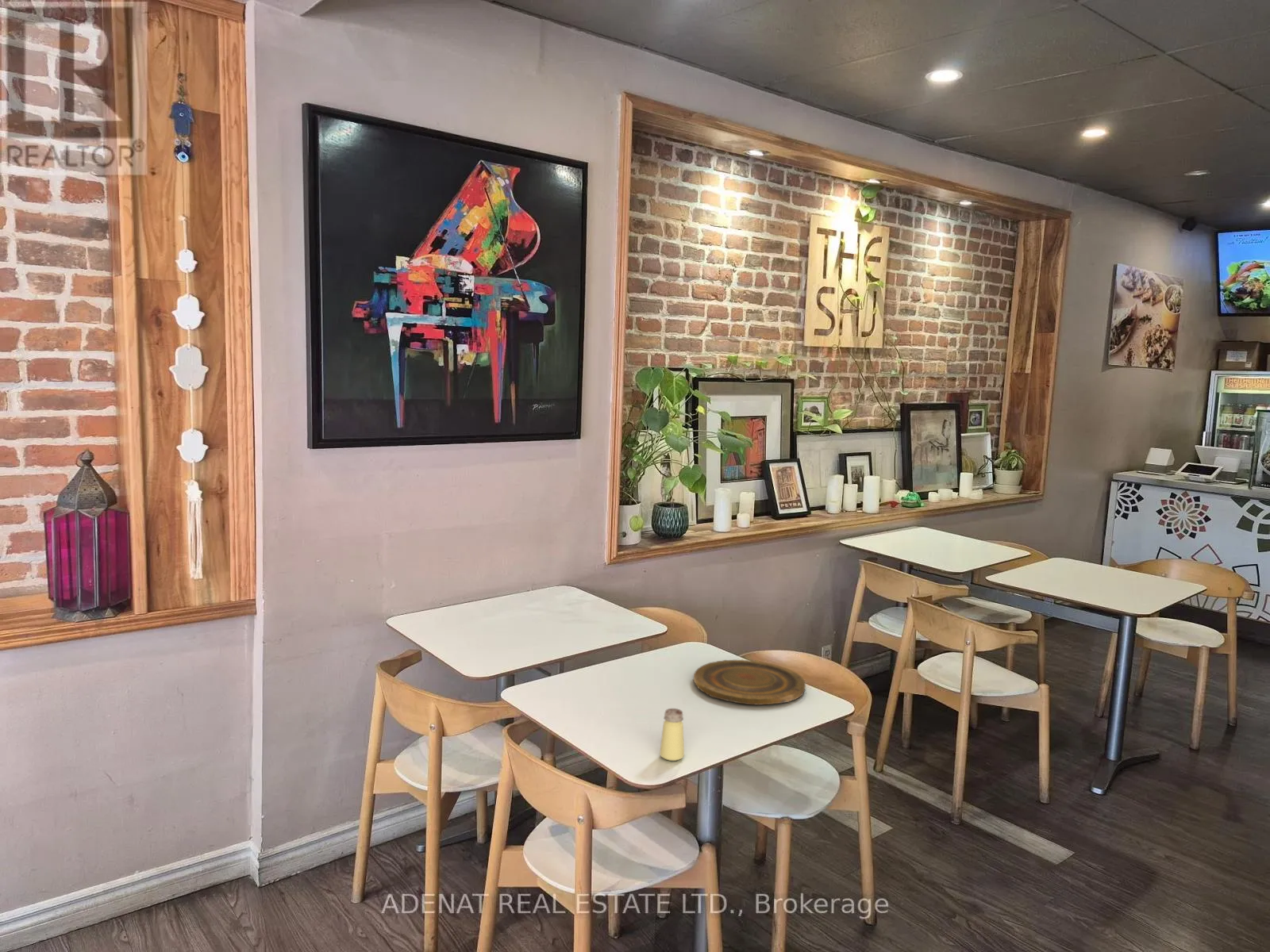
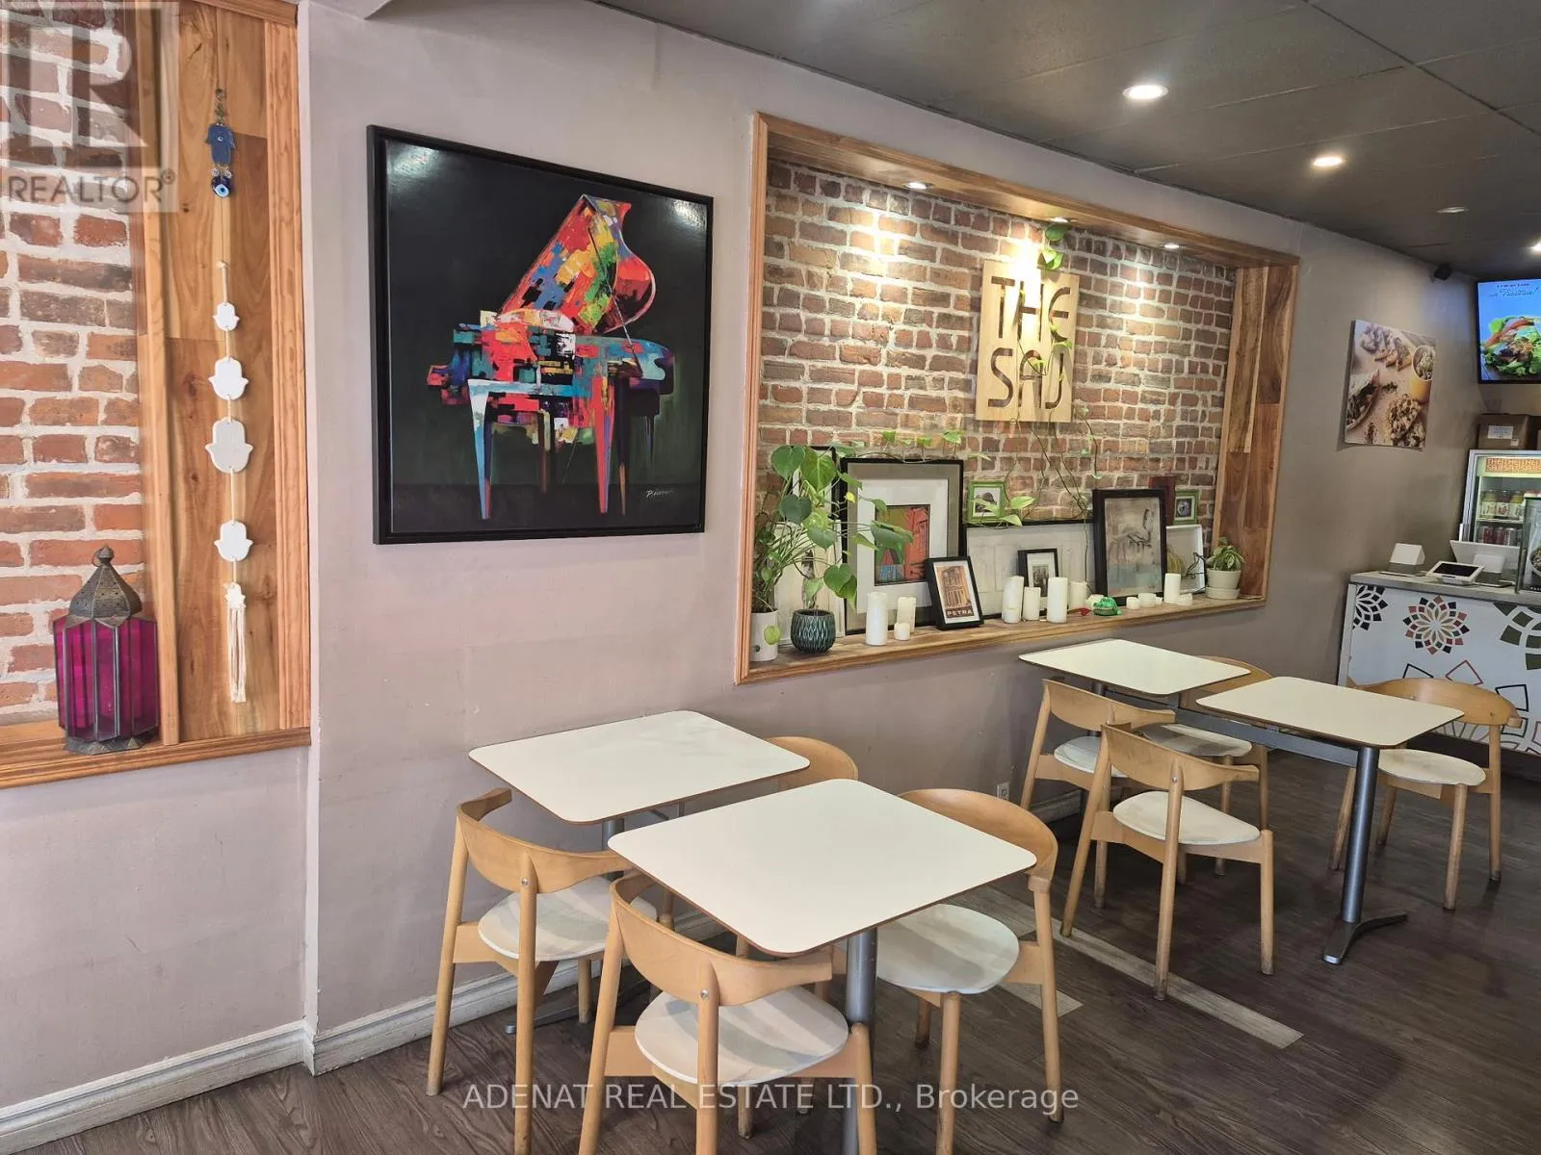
- plate [693,659,806,706]
- saltshaker [659,708,685,762]
